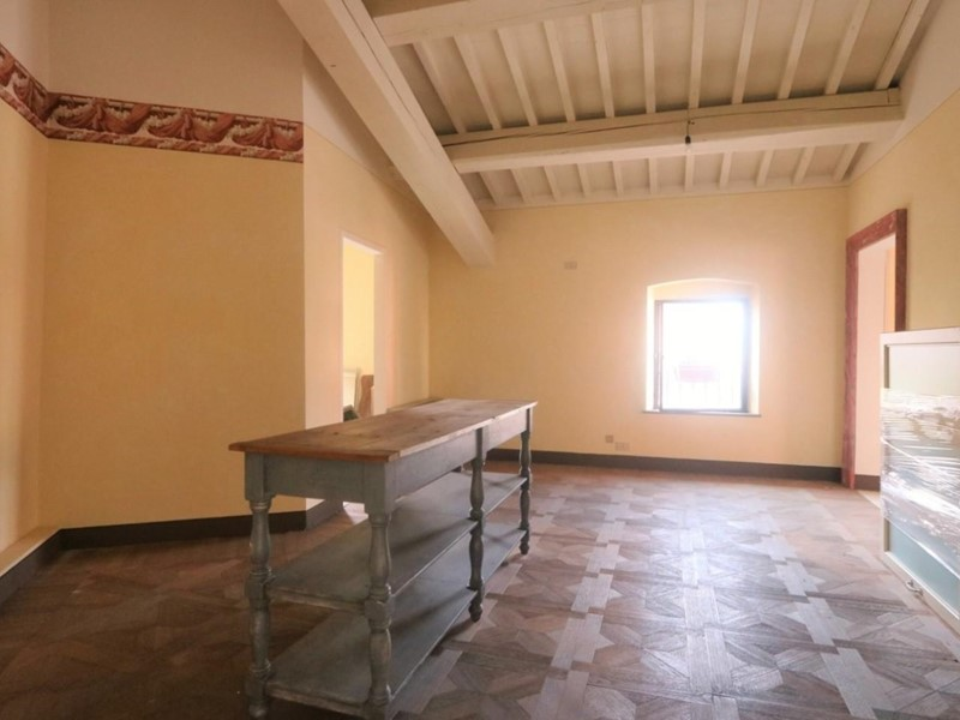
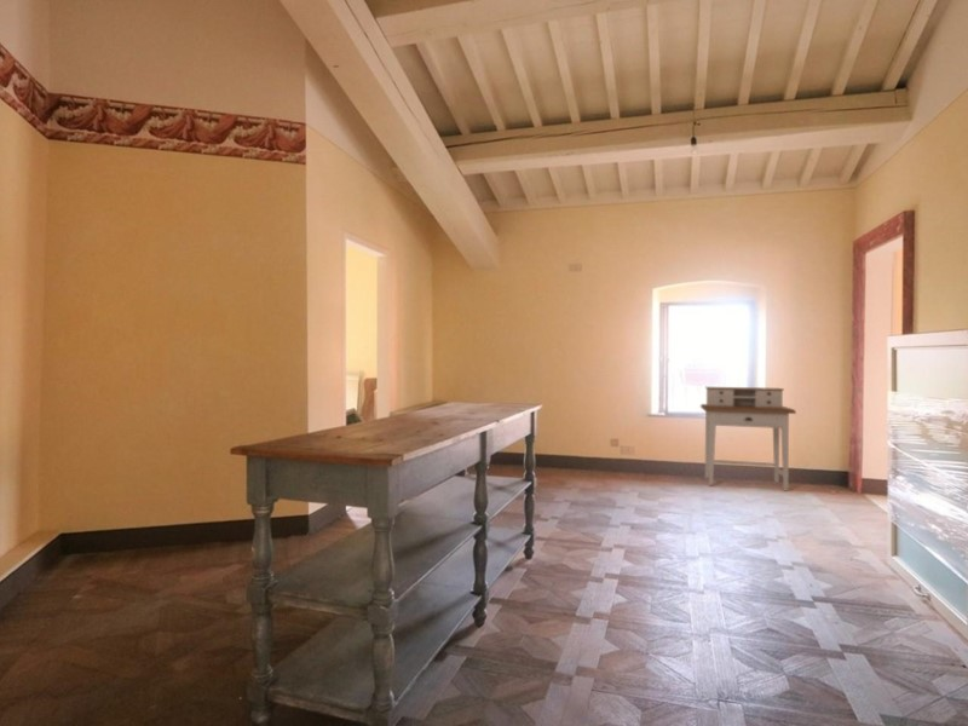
+ desk [699,386,797,492]
